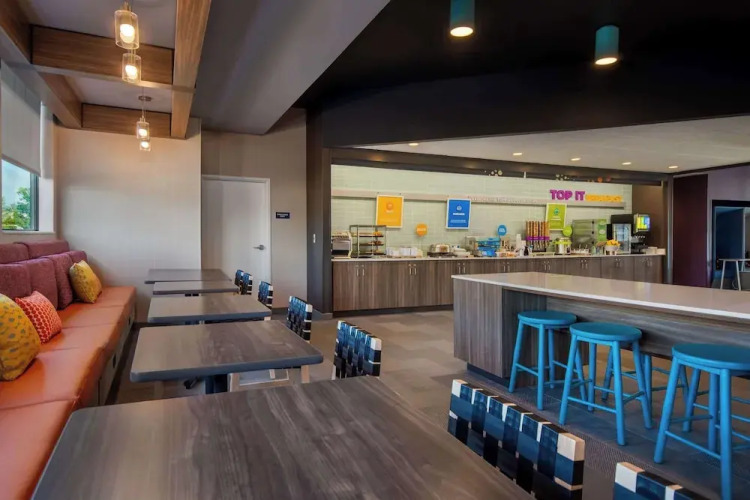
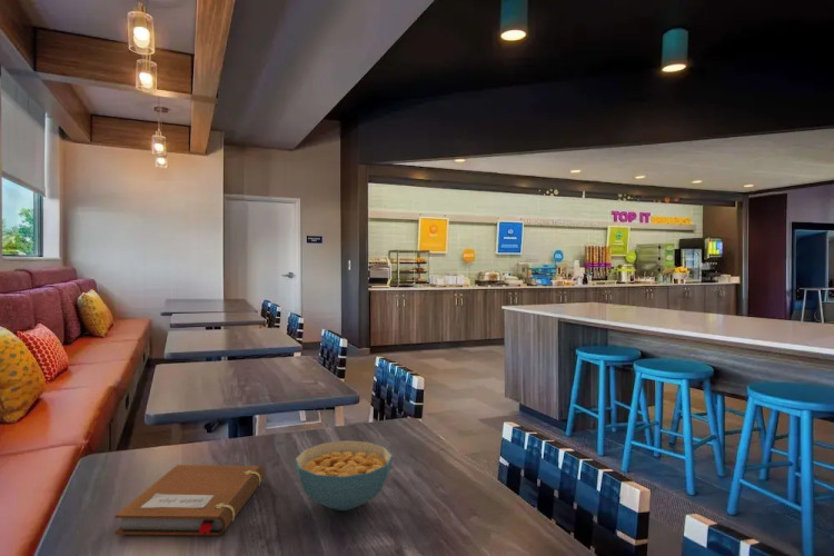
+ cereal bowl [294,439,394,512]
+ notebook [113,464,266,536]
